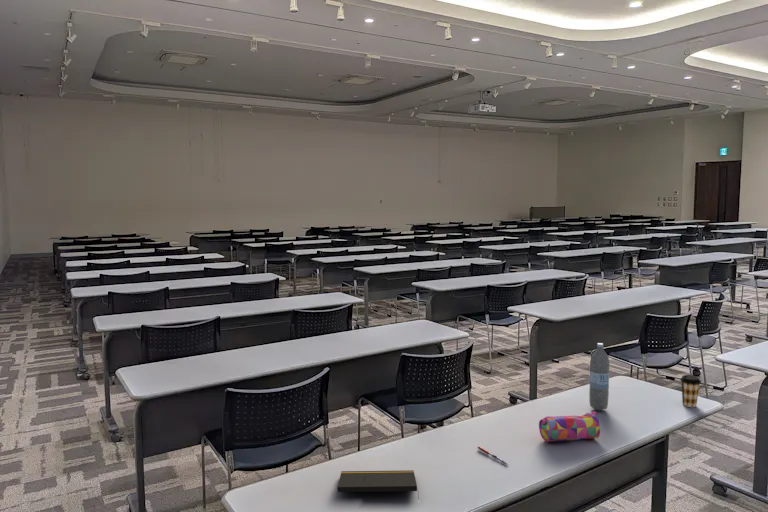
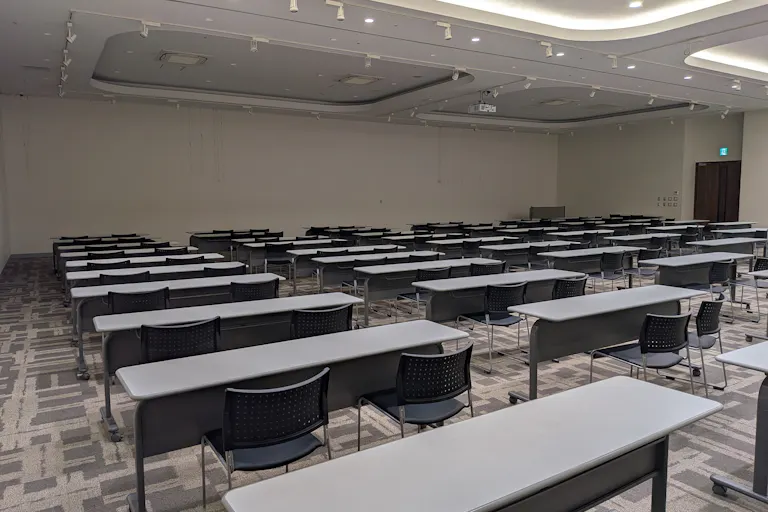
- pen [476,446,509,466]
- pencil case [538,411,601,443]
- notepad [336,469,420,500]
- water bottle [588,342,611,411]
- coffee cup [679,374,702,408]
